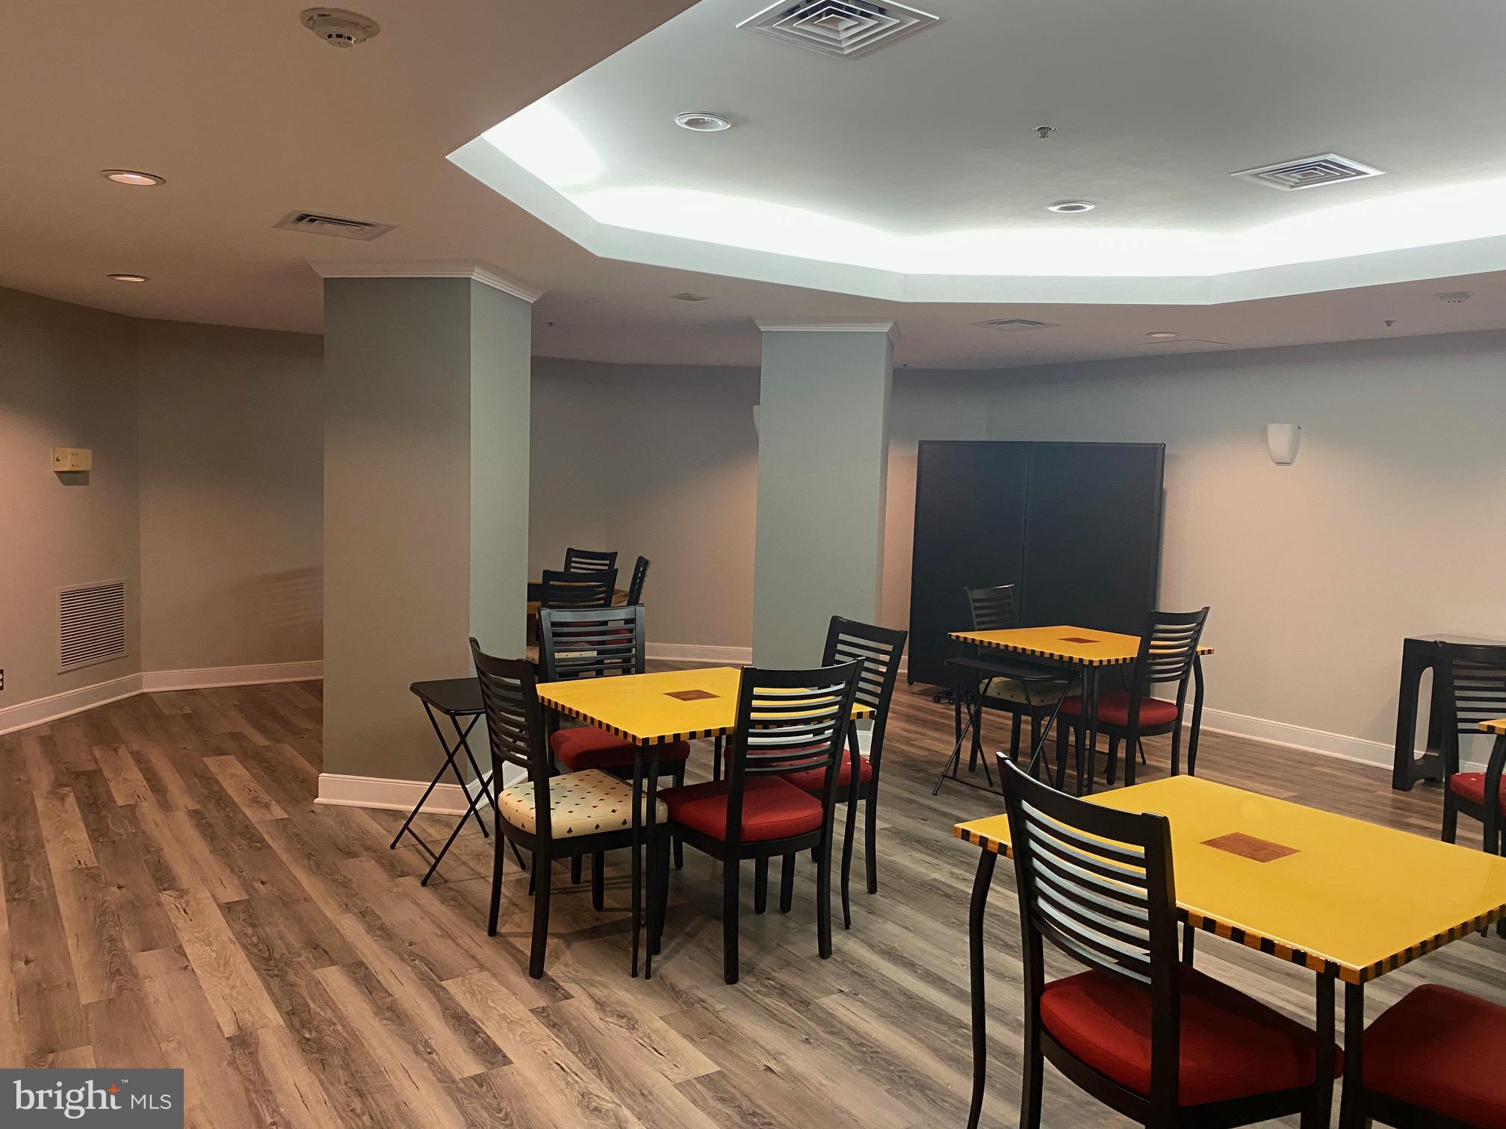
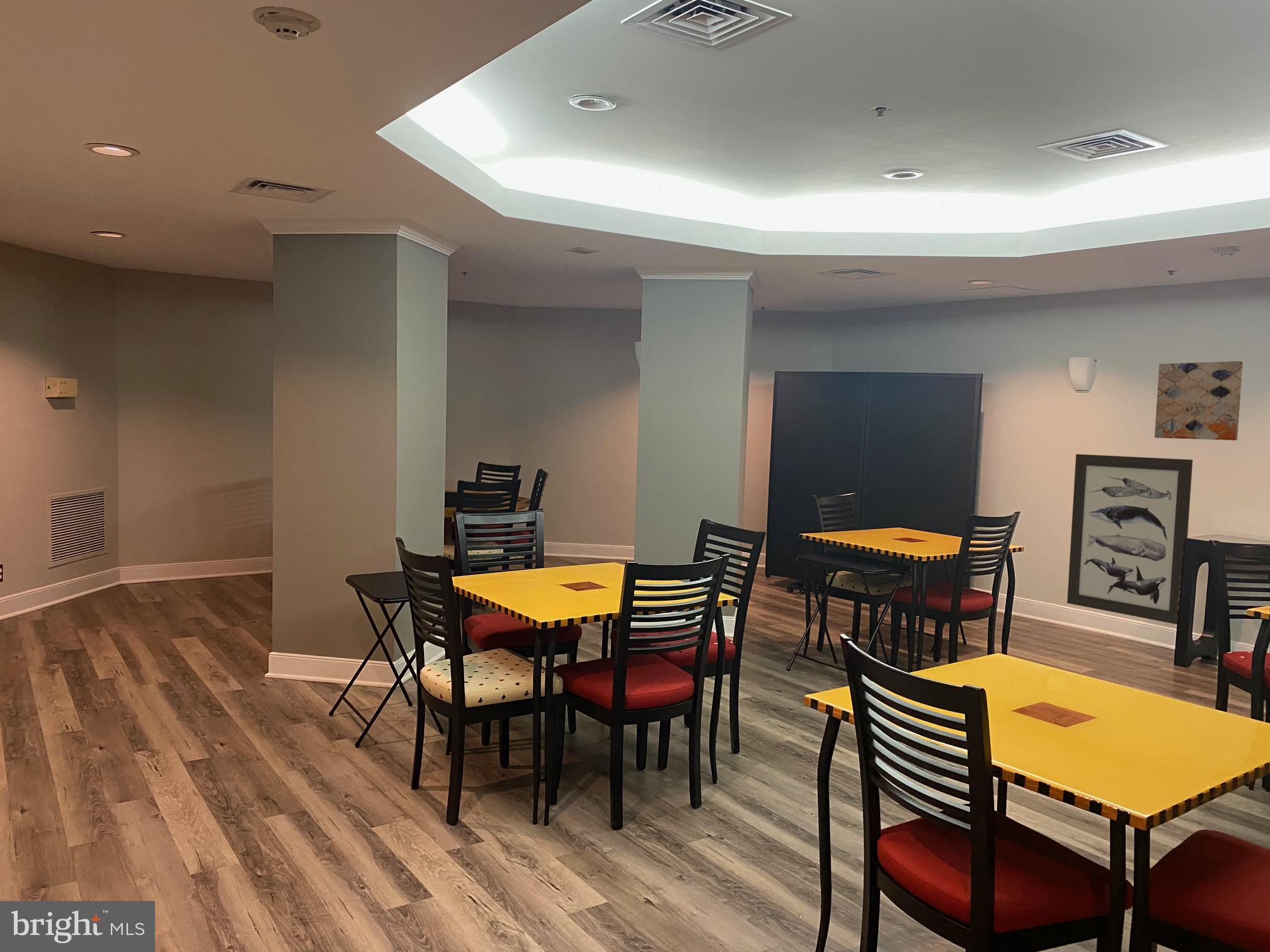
+ wall art [1067,453,1193,625]
+ wall art [1154,361,1243,441]
